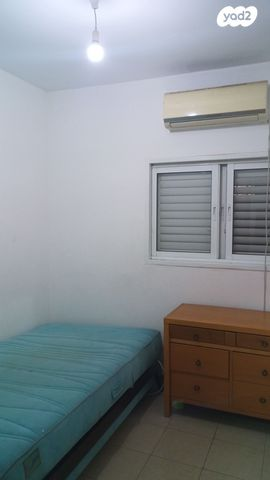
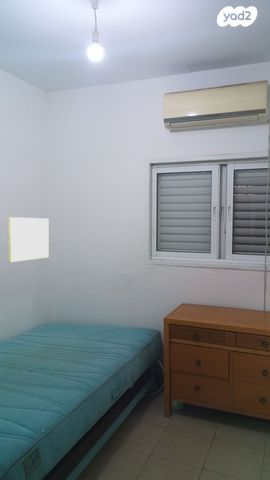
+ wall art [7,216,49,263]
